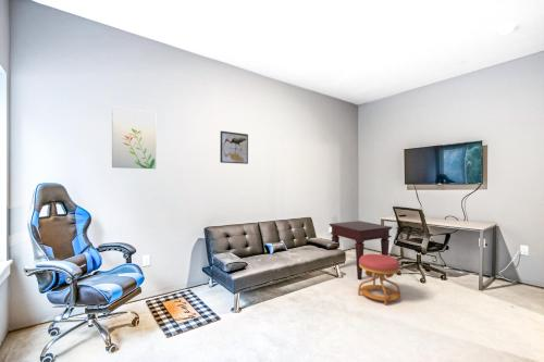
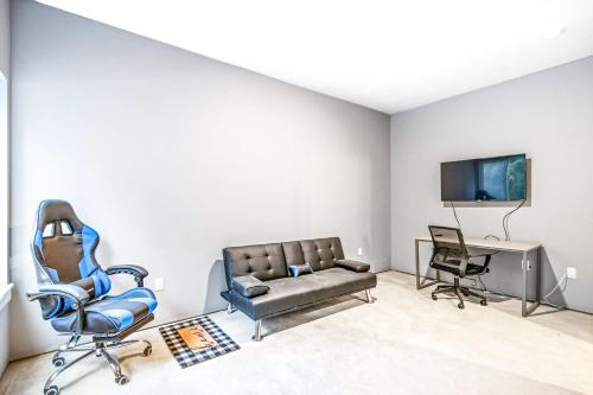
- stool [357,253,401,307]
- side table [329,220,394,280]
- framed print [219,129,249,165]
- wall art [111,105,157,170]
